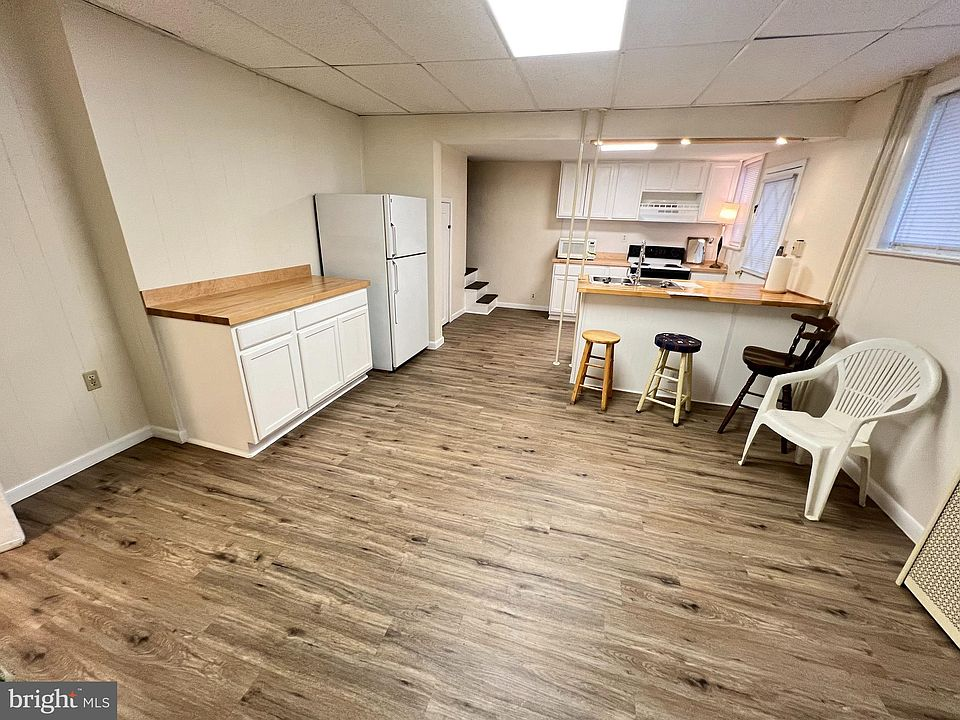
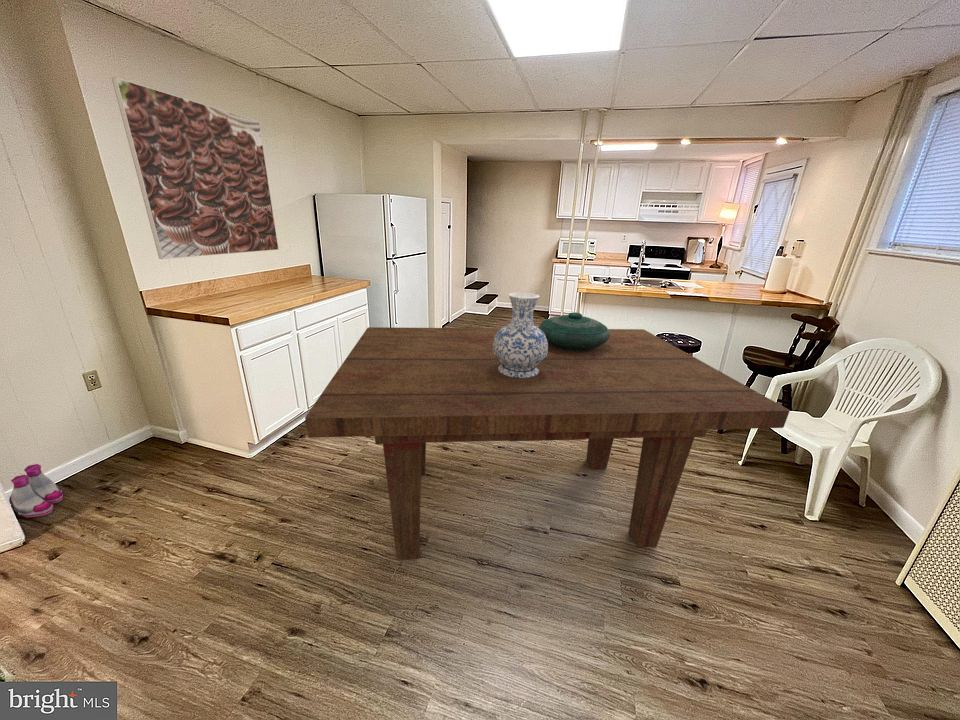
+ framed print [111,76,280,260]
+ dining table [304,326,791,561]
+ vase [493,291,548,378]
+ decorative bowl [537,311,610,351]
+ boots [8,463,64,518]
